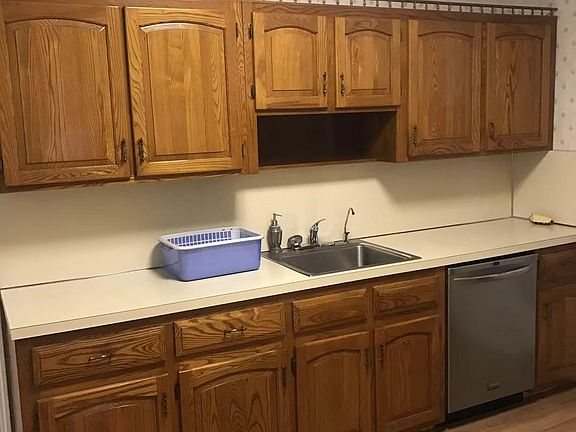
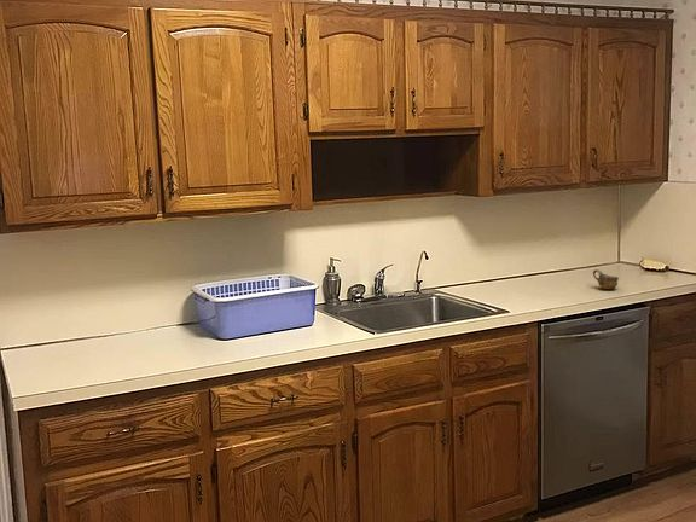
+ cup [592,268,620,290]
